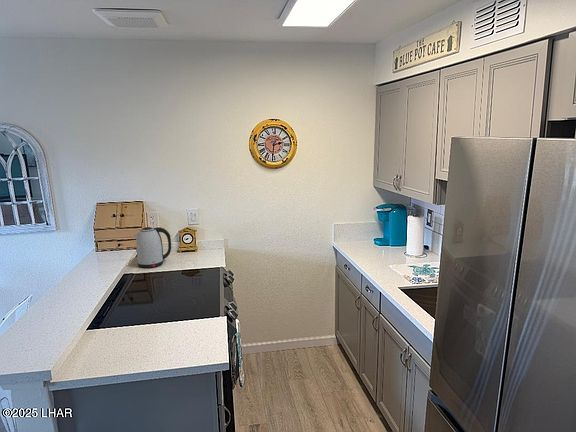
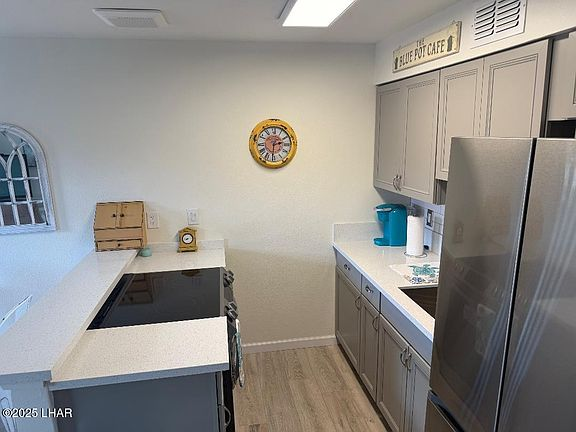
- kettle [134,226,172,269]
